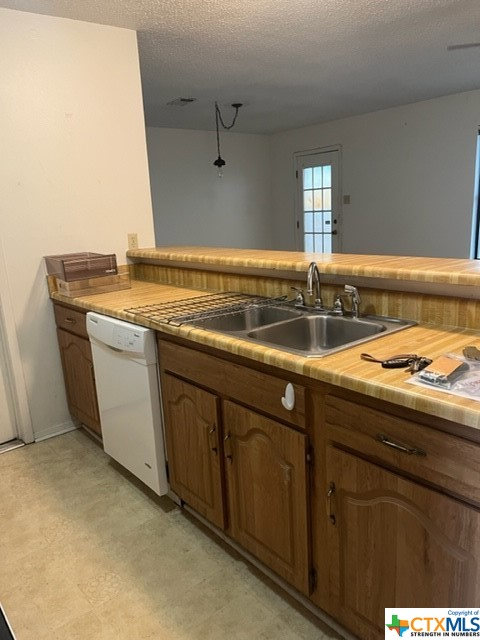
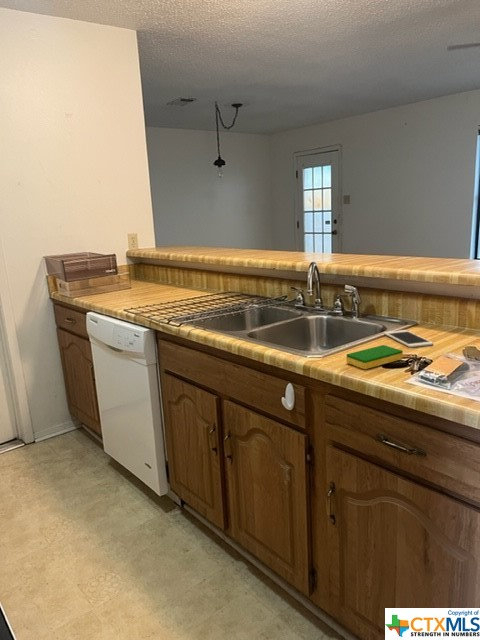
+ cell phone [383,329,435,348]
+ dish sponge [345,344,404,370]
